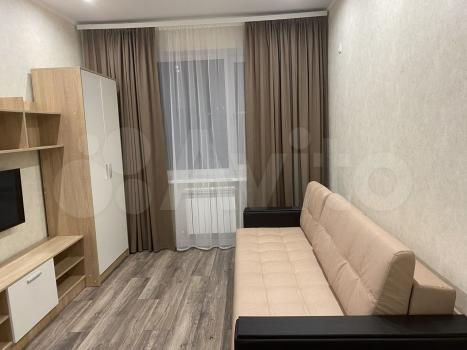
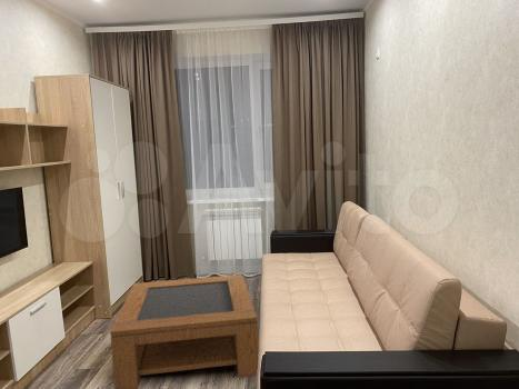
+ coffee table [109,273,260,389]
